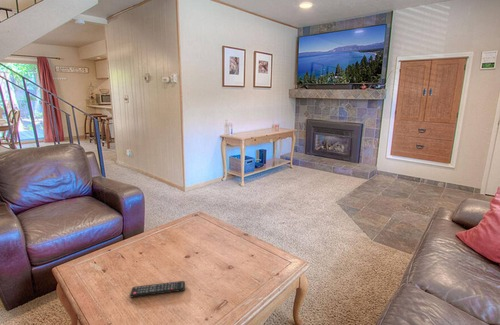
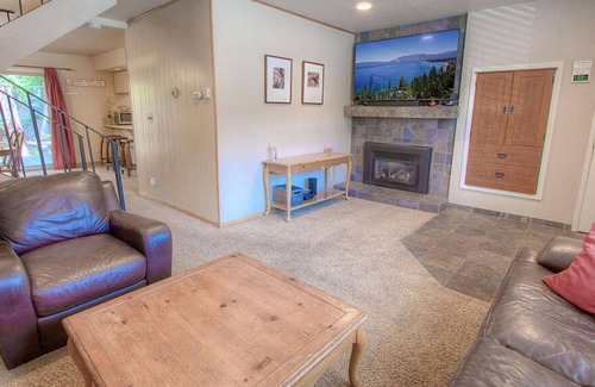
- remote control [129,280,186,299]
